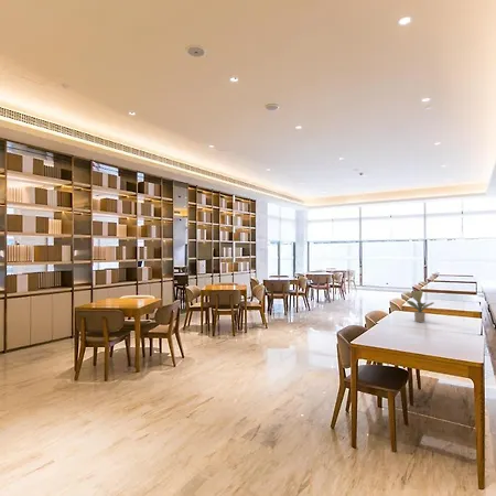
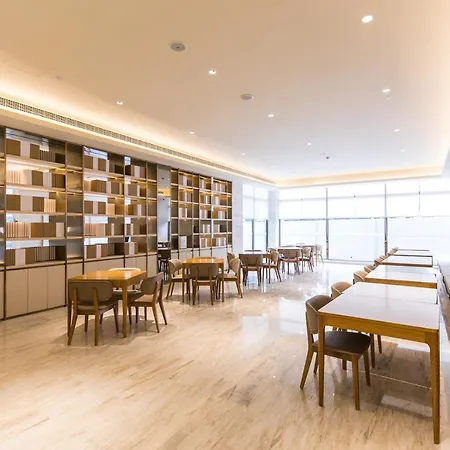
- potted plant [406,290,434,323]
